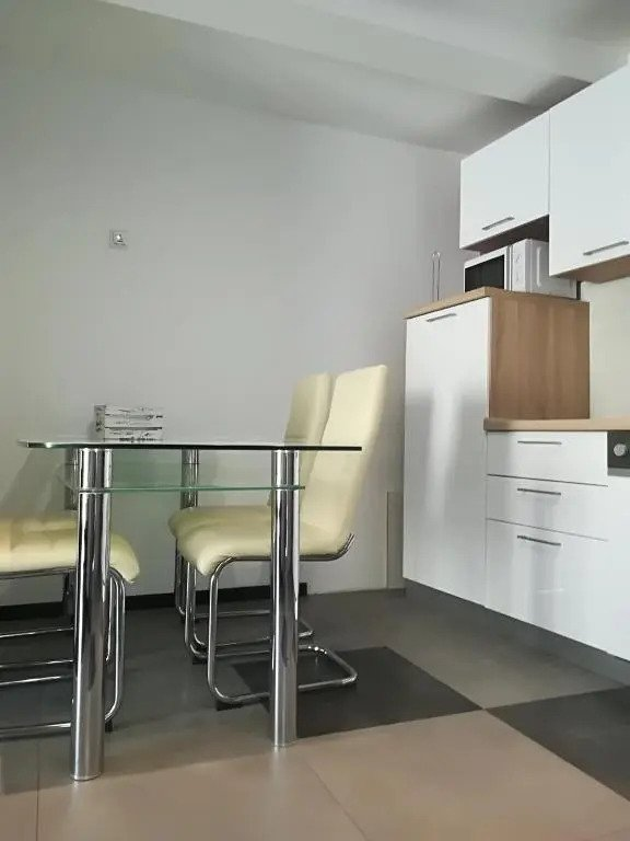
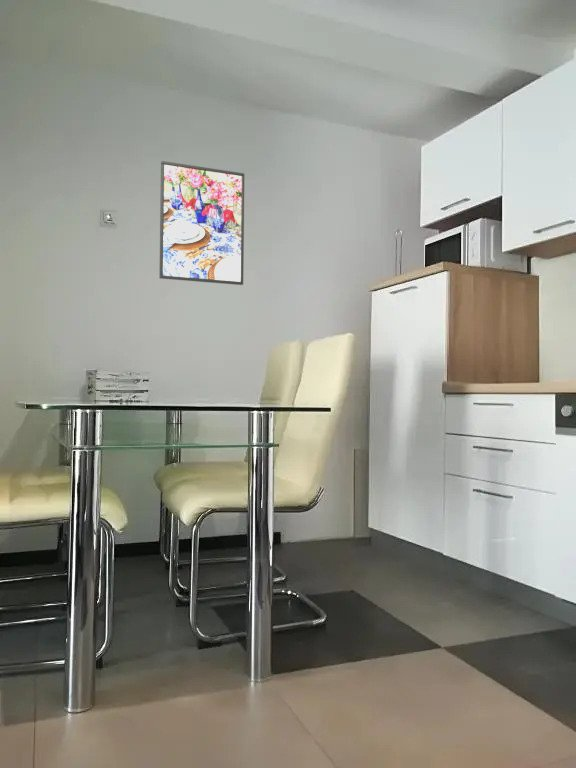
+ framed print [158,160,245,286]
